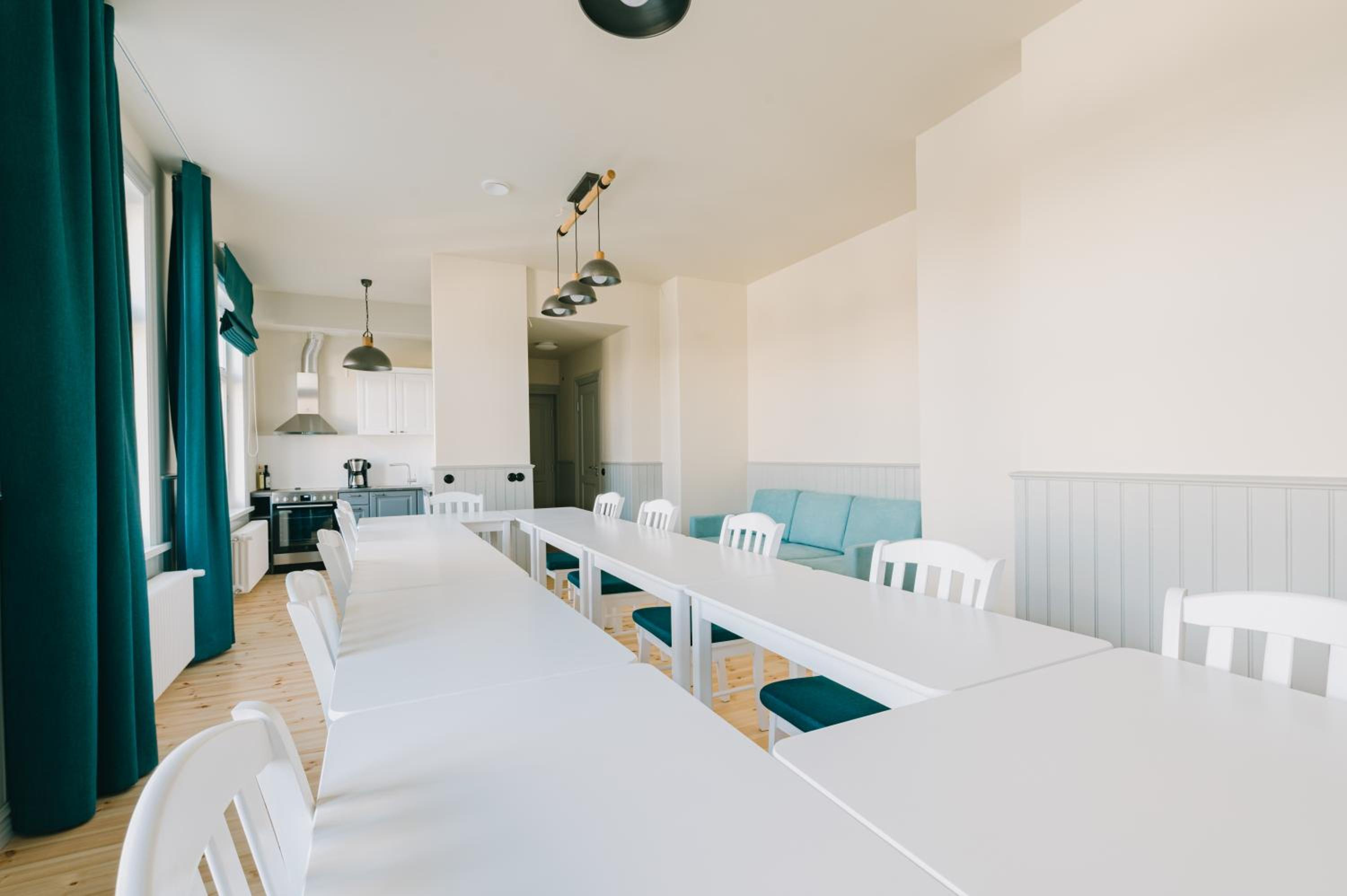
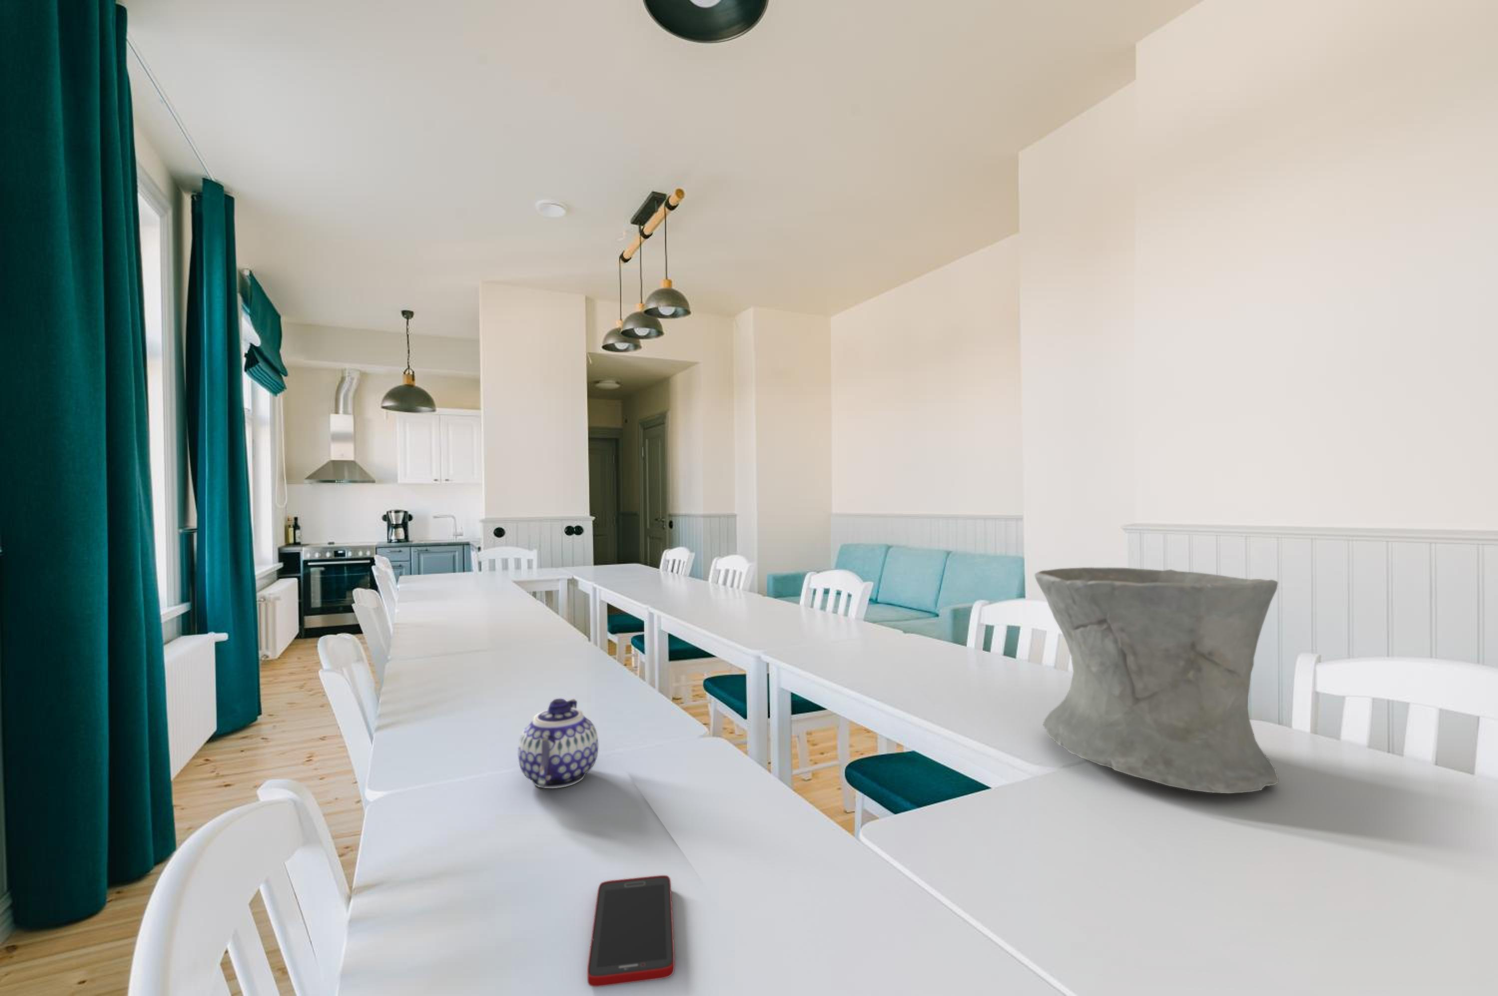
+ cell phone [587,875,675,987]
+ teapot [517,698,598,789]
+ vase [1034,567,1279,794]
